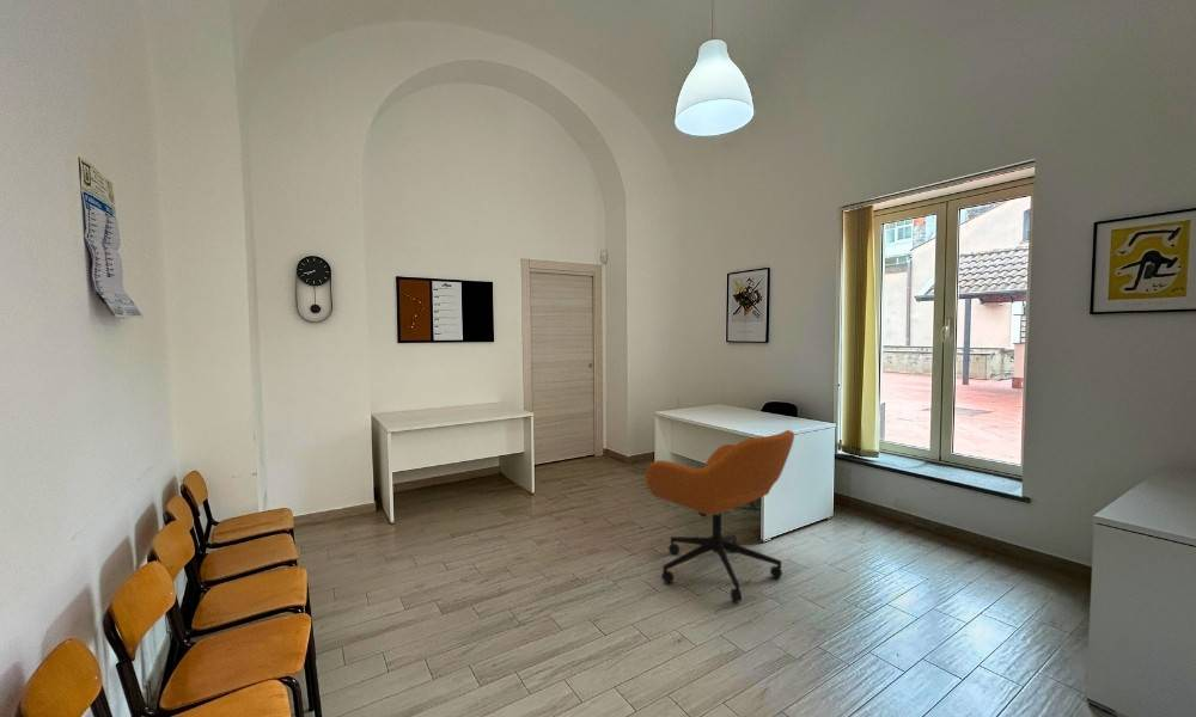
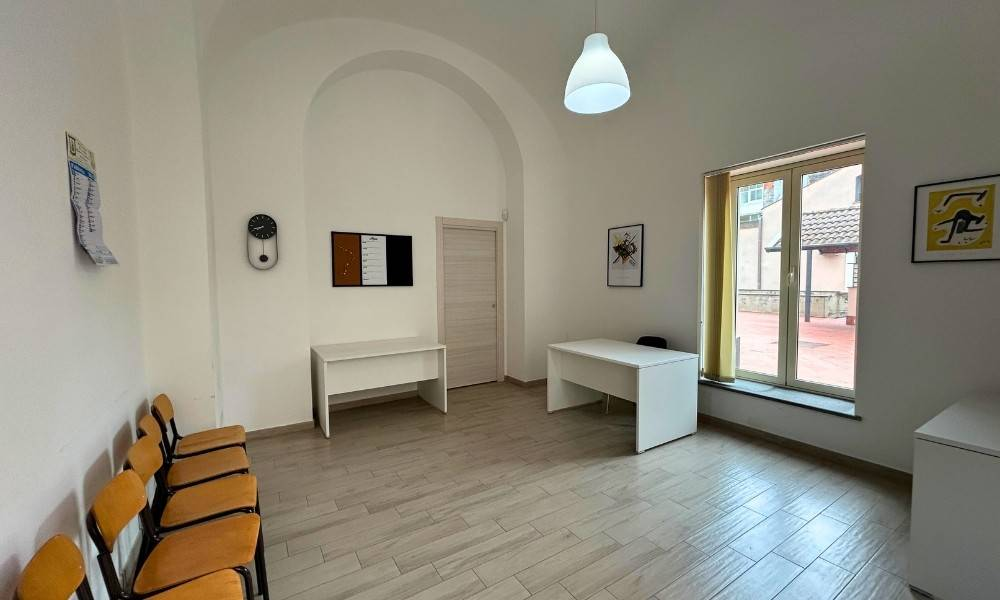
- office chair [645,429,795,602]
